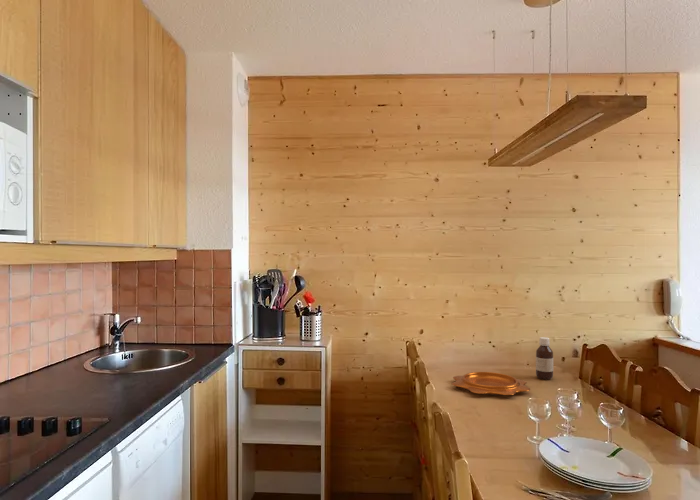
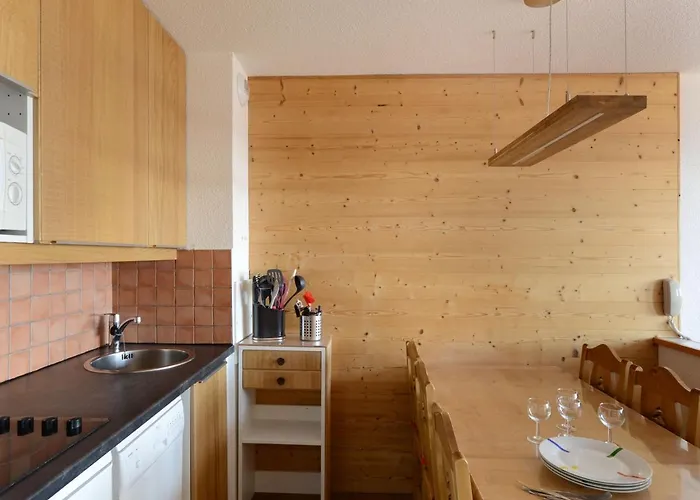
- decorative bowl [451,371,531,397]
- bottle [535,336,554,380]
